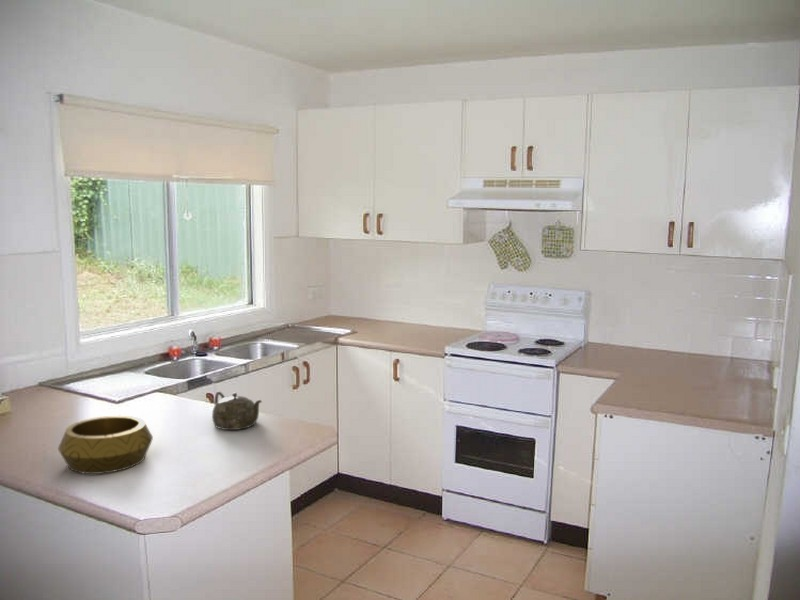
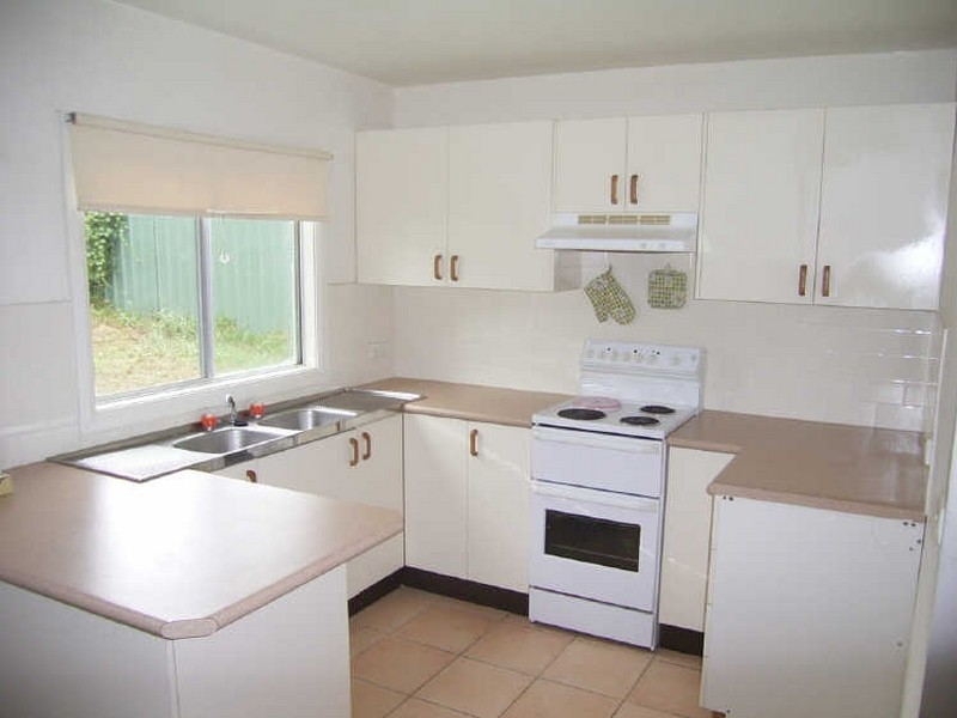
- teapot [211,390,263,431]
- decorative bowl [57,414,154,475]
